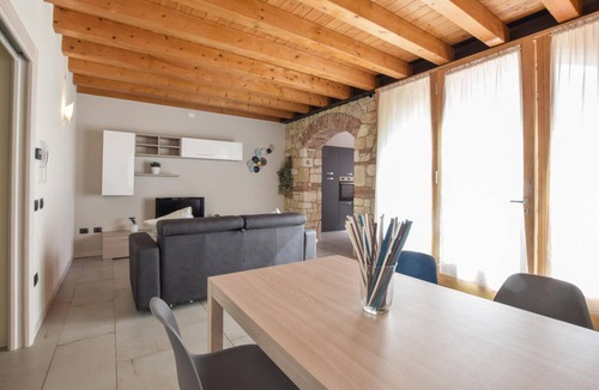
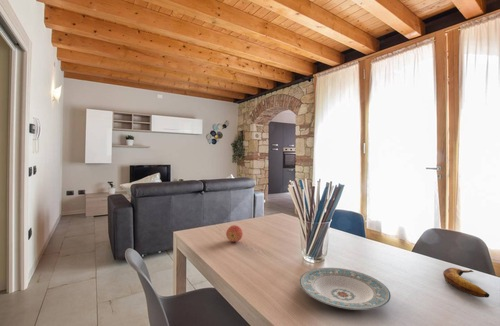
+ plate [299,267,392,311]
+ apple [225,224,244,243]
+ banana [442,267,490,299]
